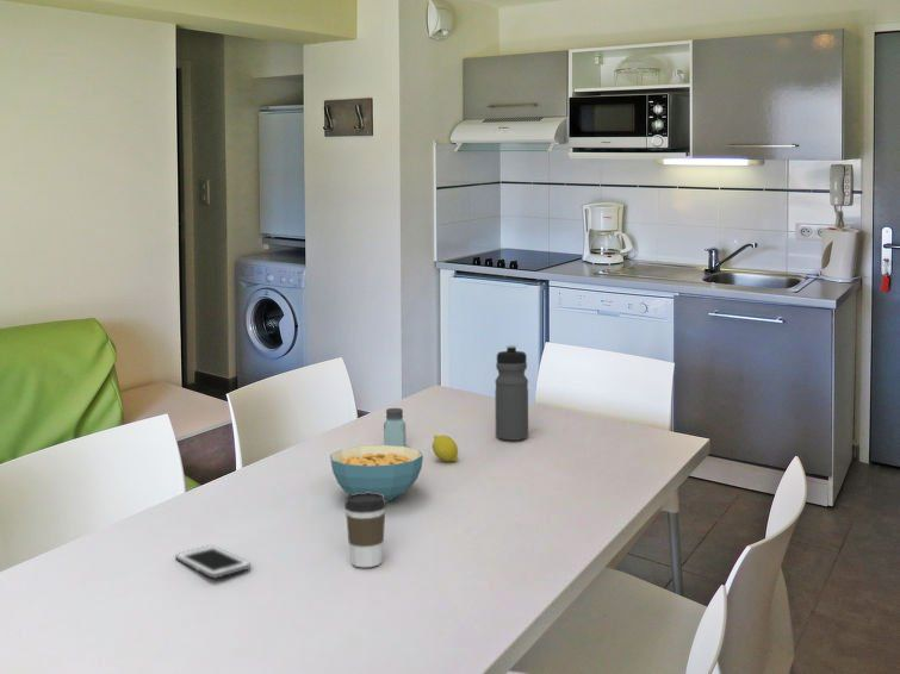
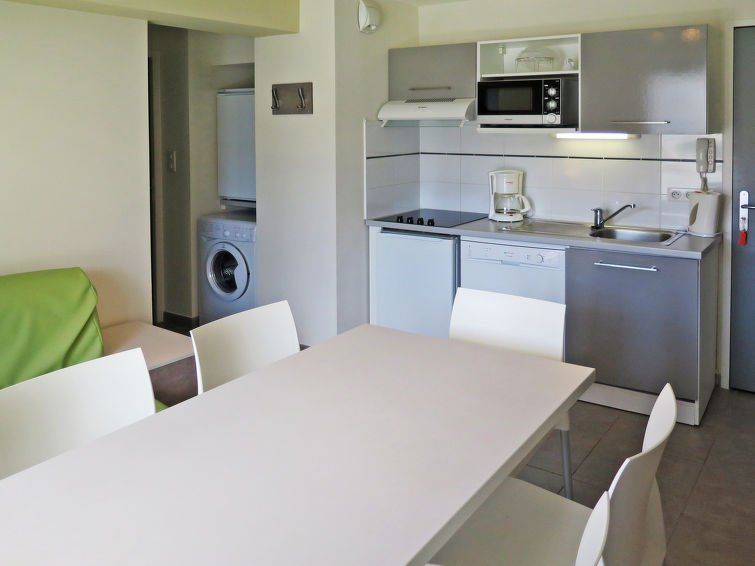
- coffee cup [343,492,387,568]
- saltshaker [383,407,408,447]
- cereal bowl [329,444,424,504]
- fruit [432,433,459,462]
- cell phone [174,544,252,580]
- water bottle [494,344,529,442]
